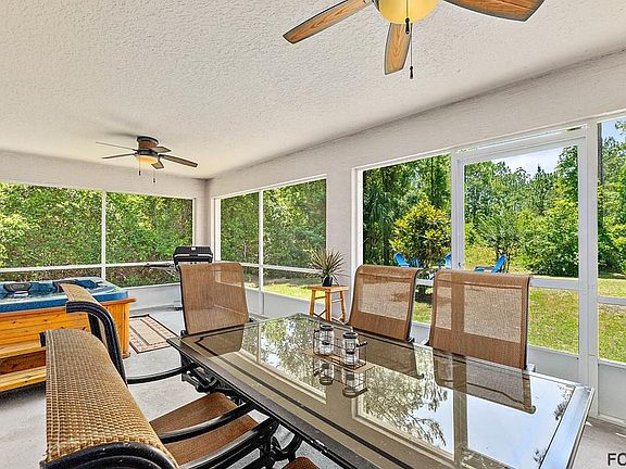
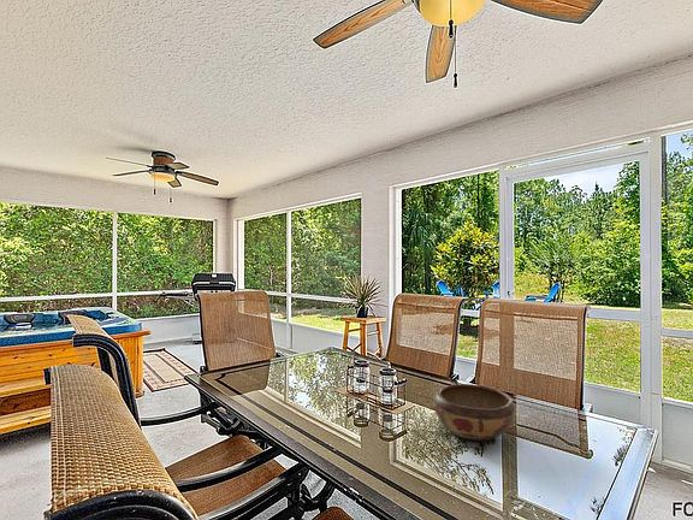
+ decorative bowl [432,383,517,442]
